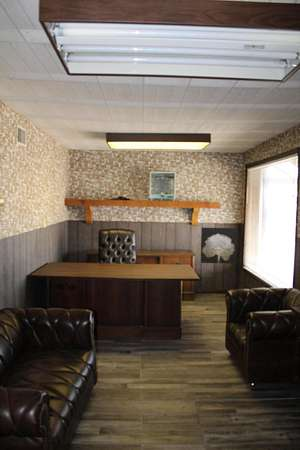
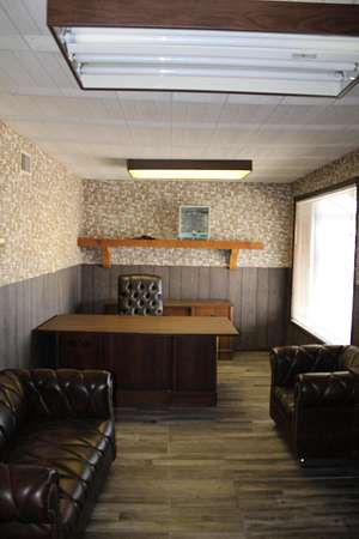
- wall art [200,227,238,265]
